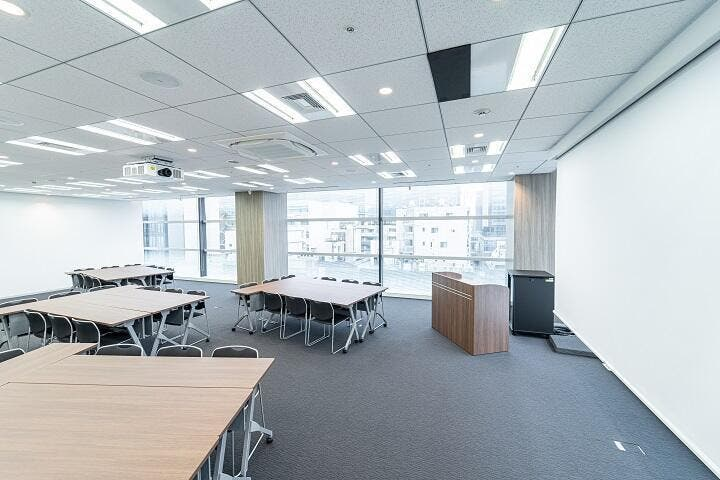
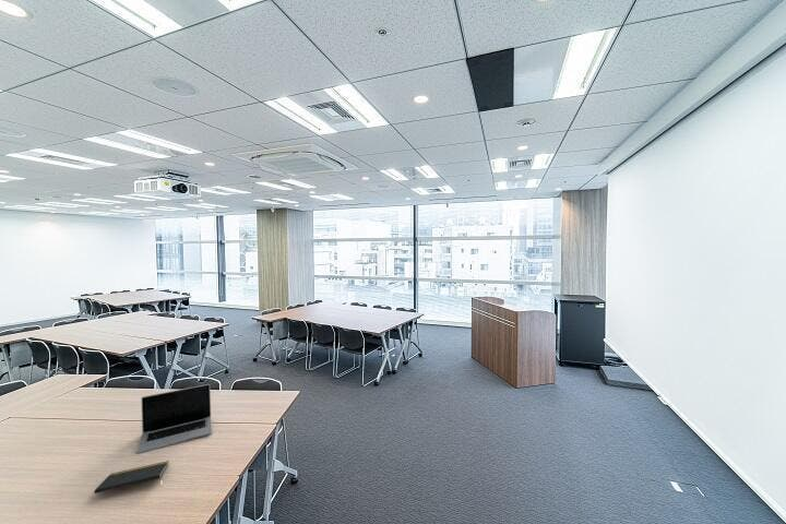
+ notepad [93,460,170,495]
+ laptop [135,383,213,454]
